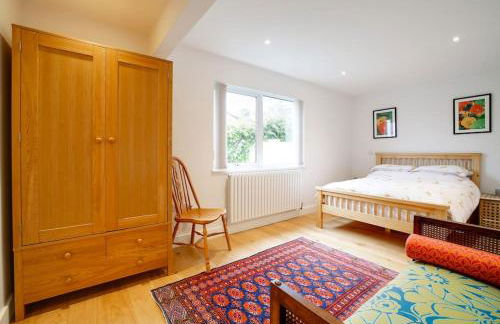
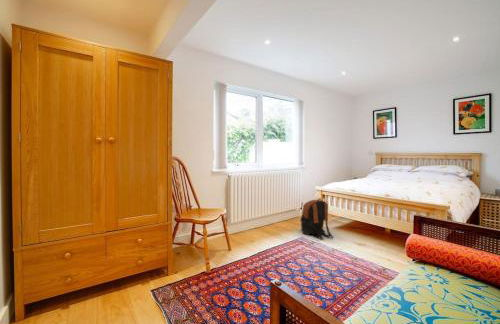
+ backpack [299,197,334,240]
